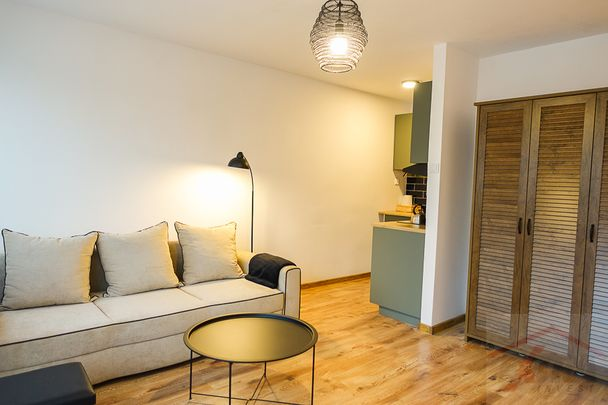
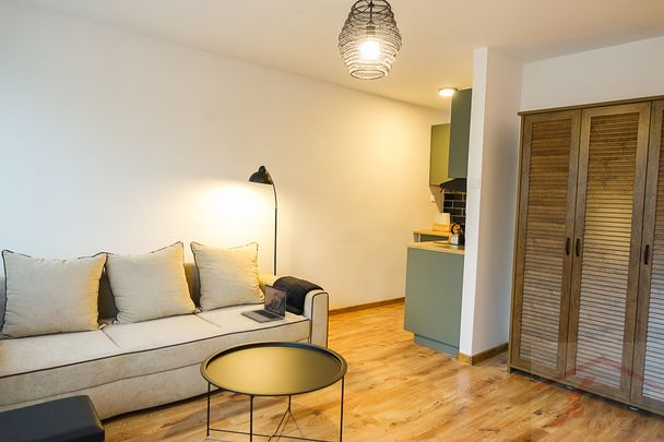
+ laptop [240,283,287,323]
